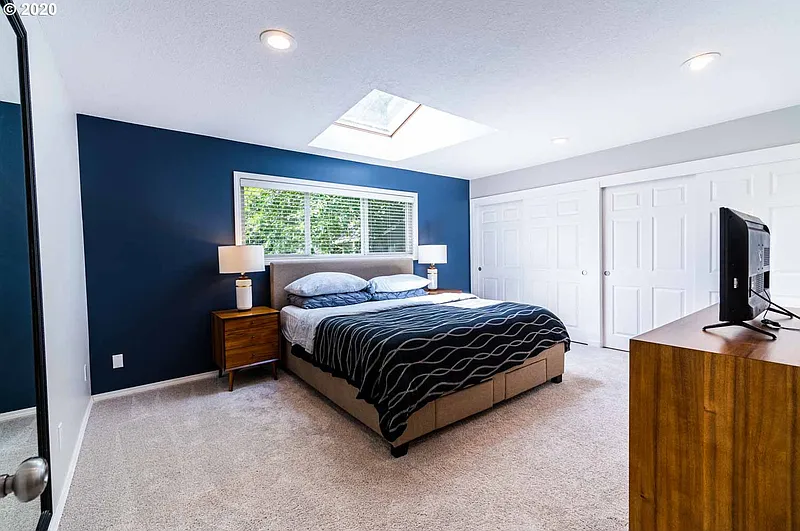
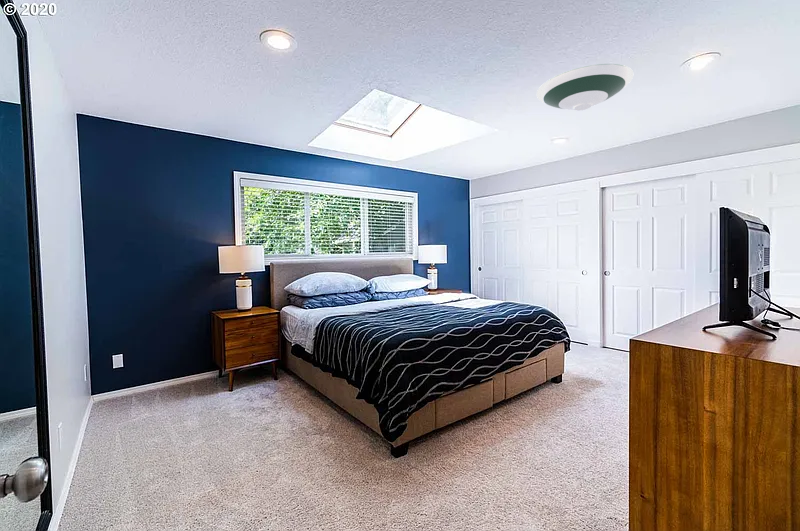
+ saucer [536,63,634,112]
